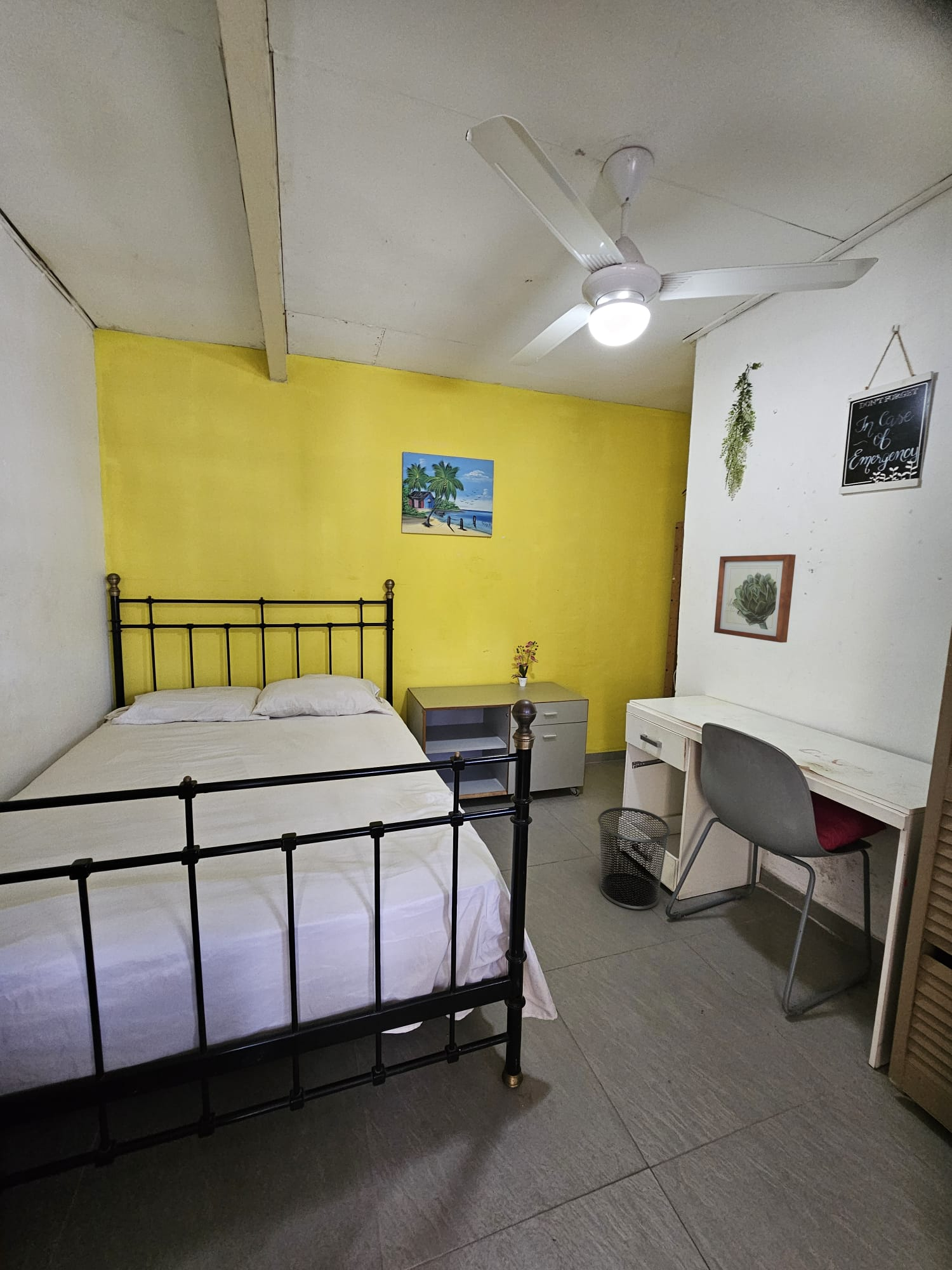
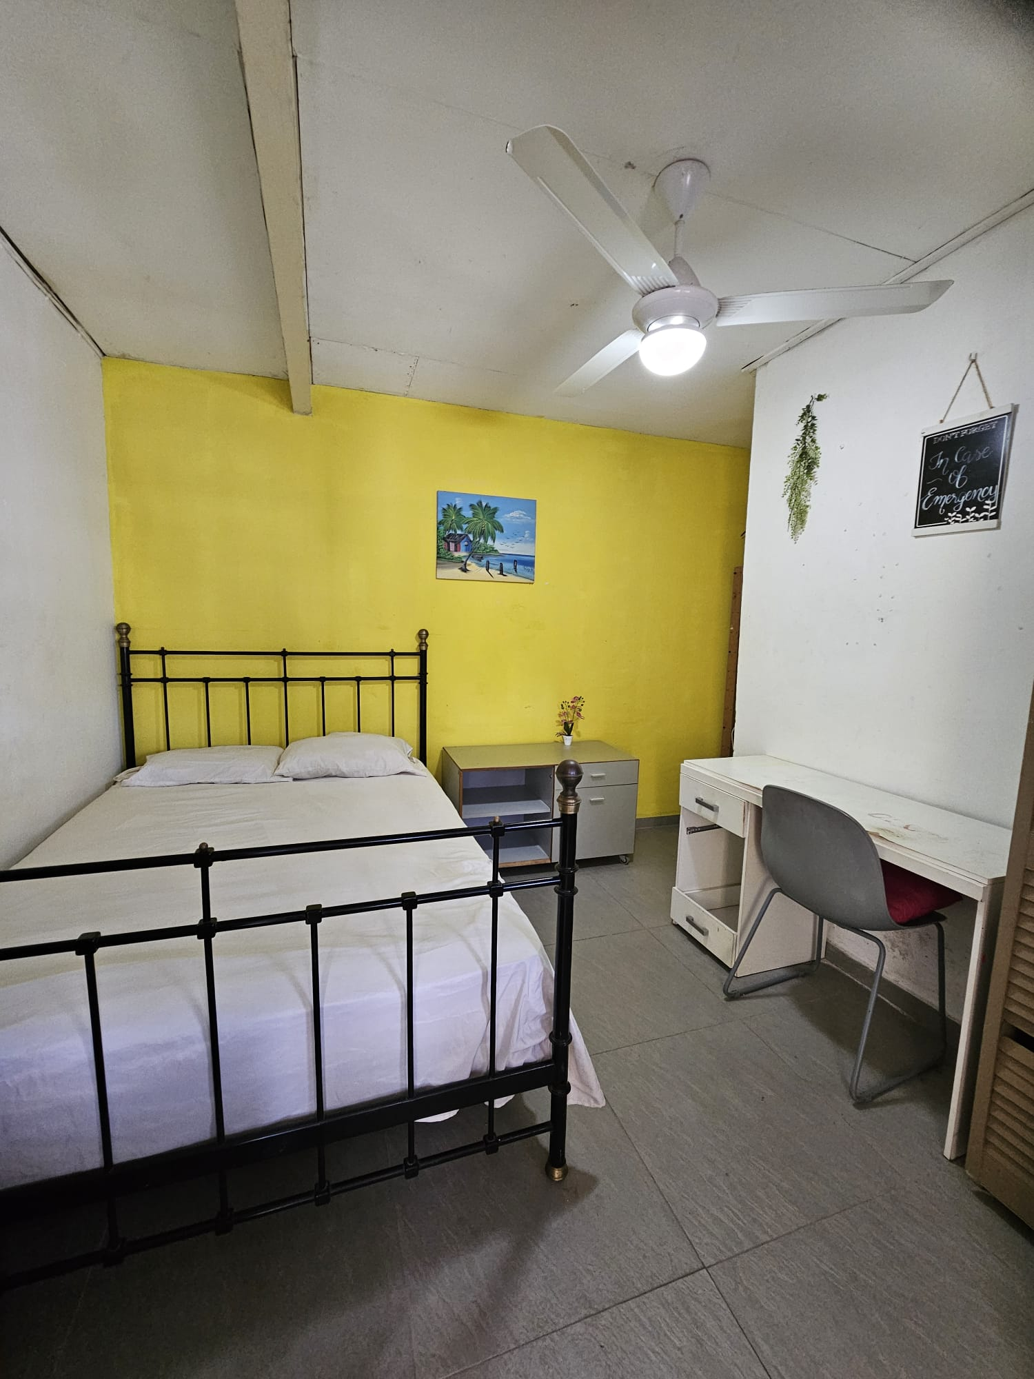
- wall art [713,554,797,643]
- waste bin [597,806,671,910]
